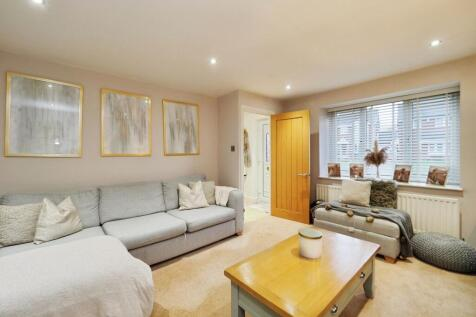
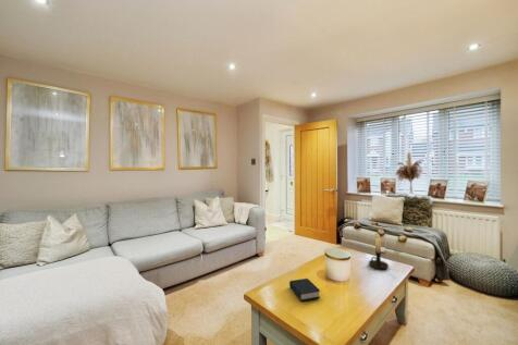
+ book [288,278,321,303]
+ candle holder [368,232,390,270]
